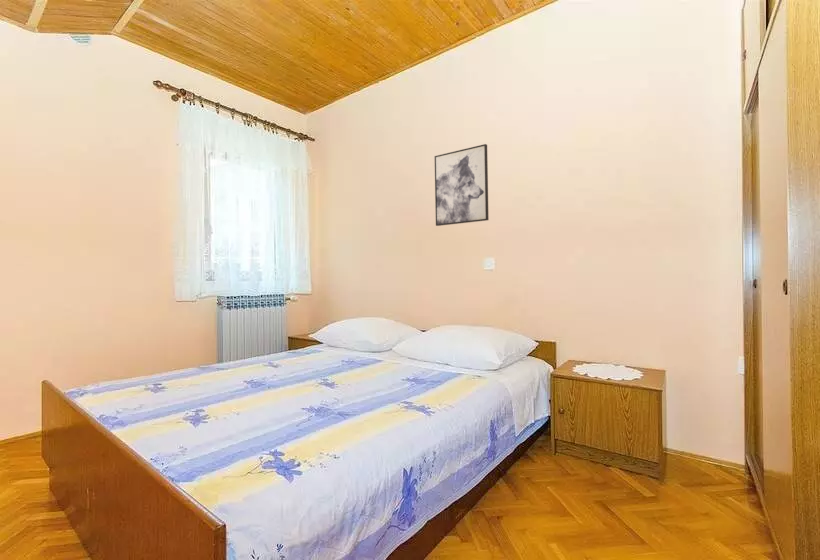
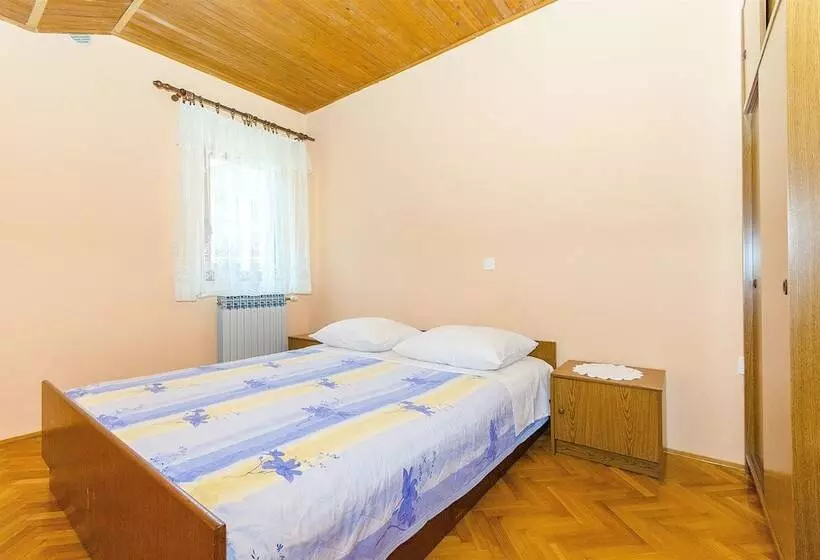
- wall art [434,143,490,227]
